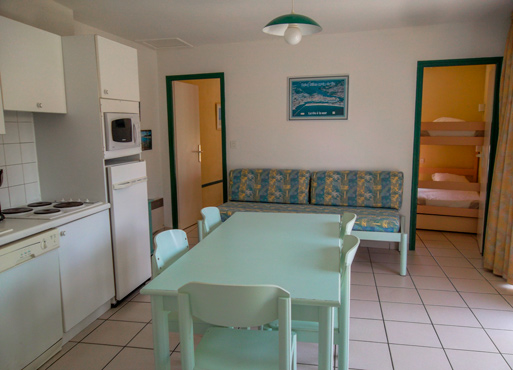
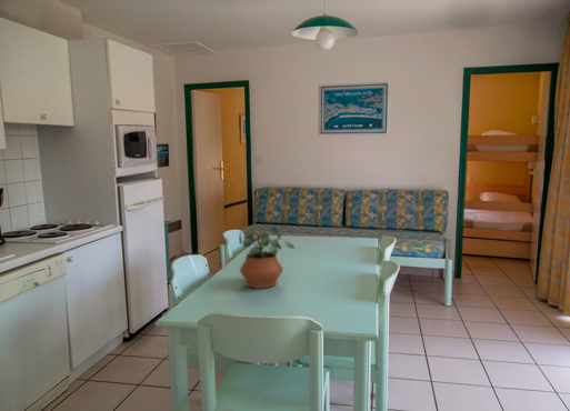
+ potted plant [238,224,296,290]
